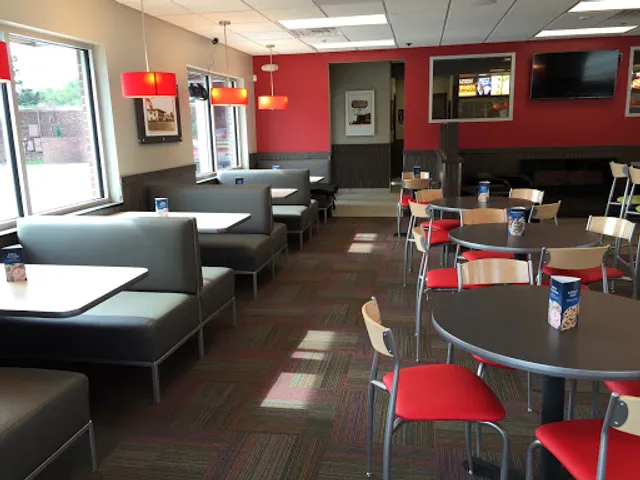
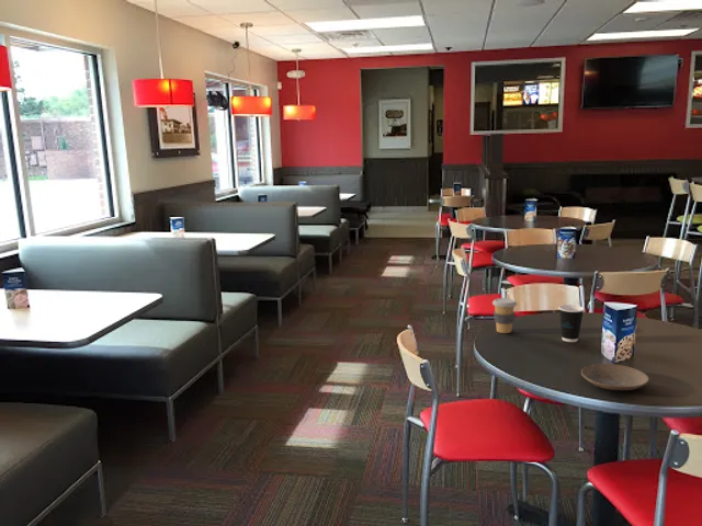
+ plate [580,363,650,391]
+ dixie cup [557,304,586,343]
+ coffee cup [491,297,518,334]
